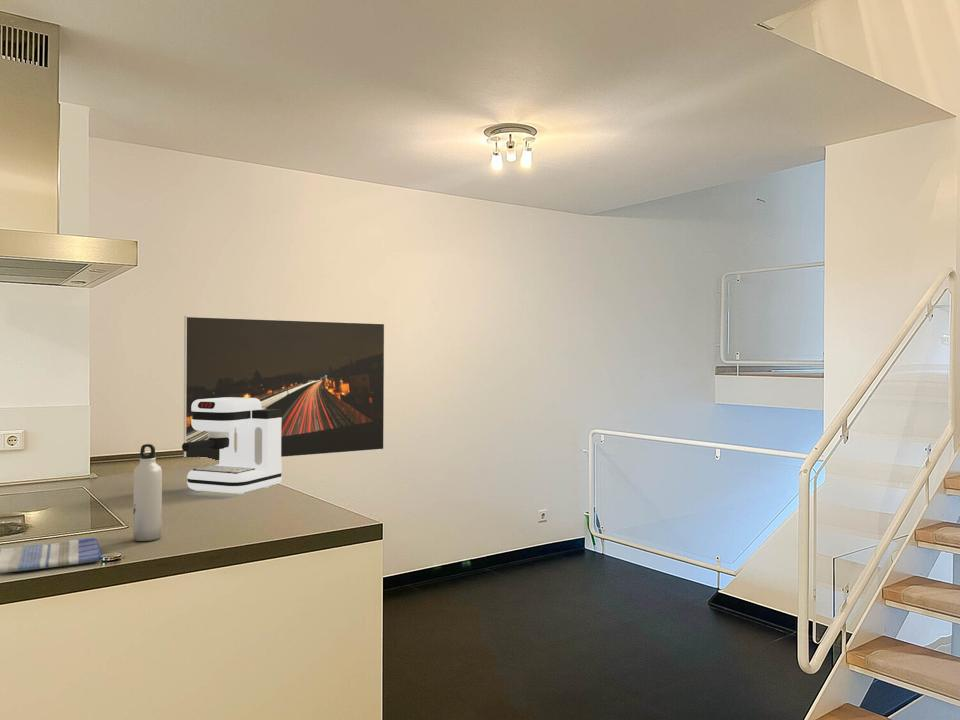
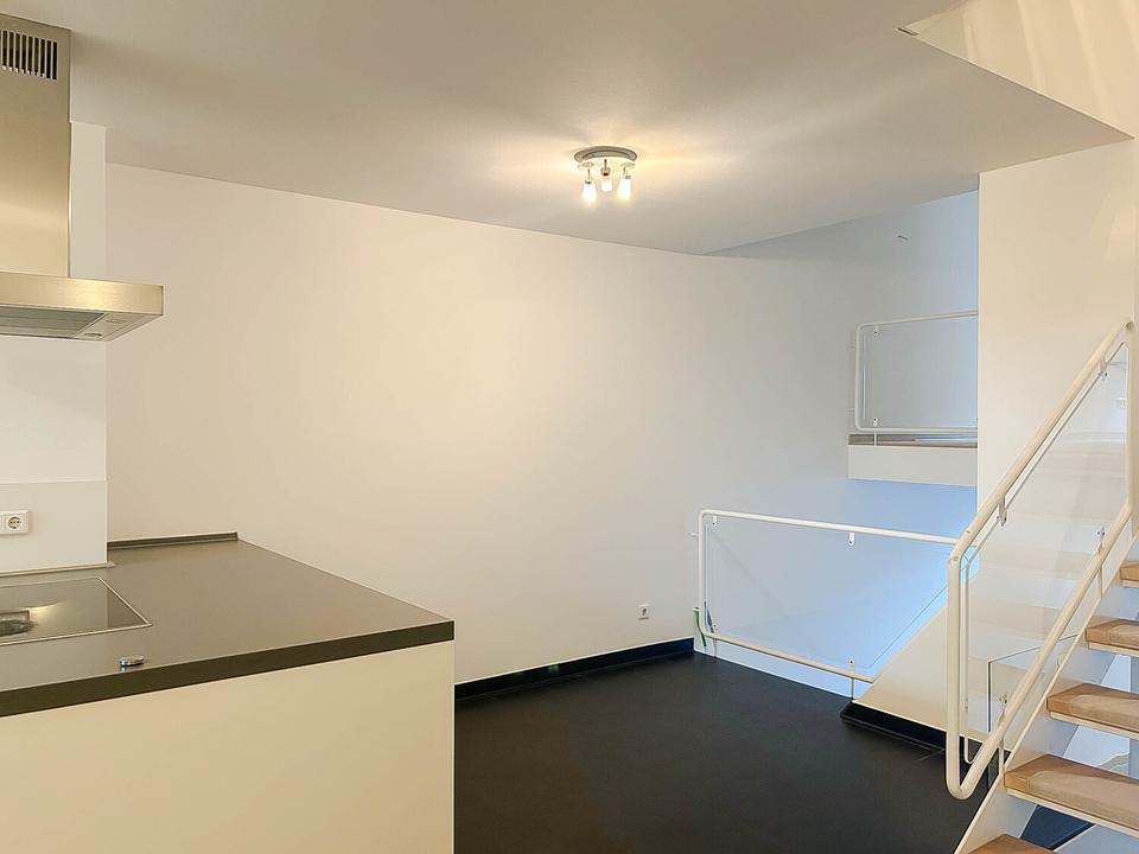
- coffee maker [181,397,283,496]
- dish towel [0,537,103,574]
- water bottle [132,443,163,542]
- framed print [183,315,386,461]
